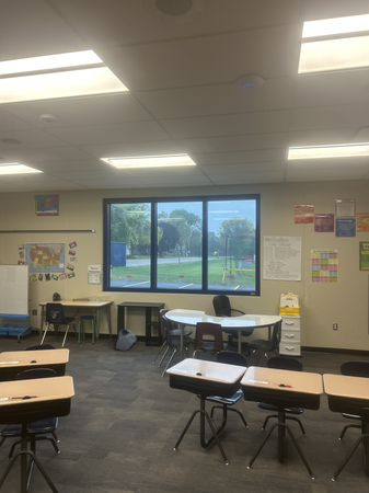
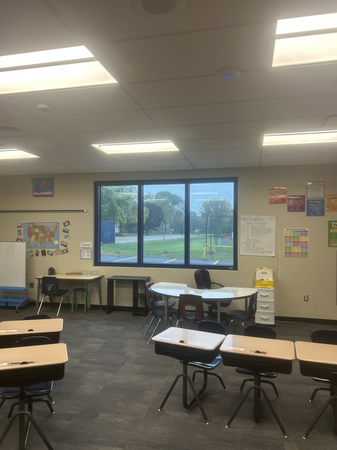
- bag [115,328,137,352]
